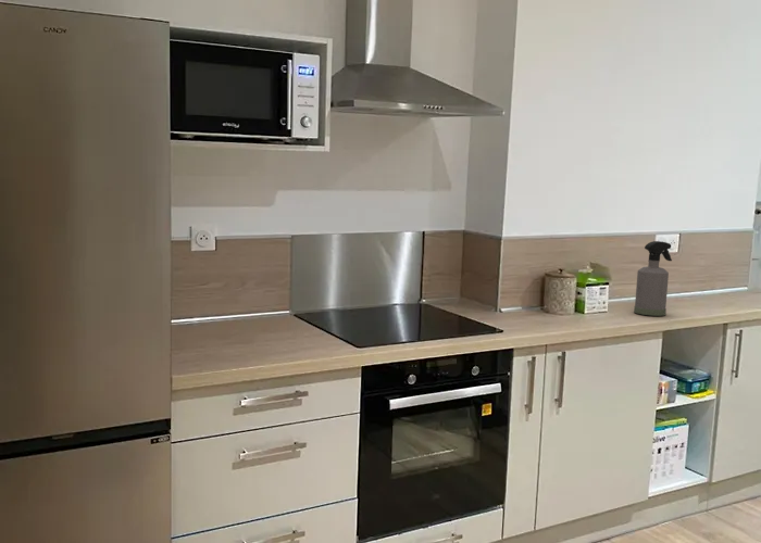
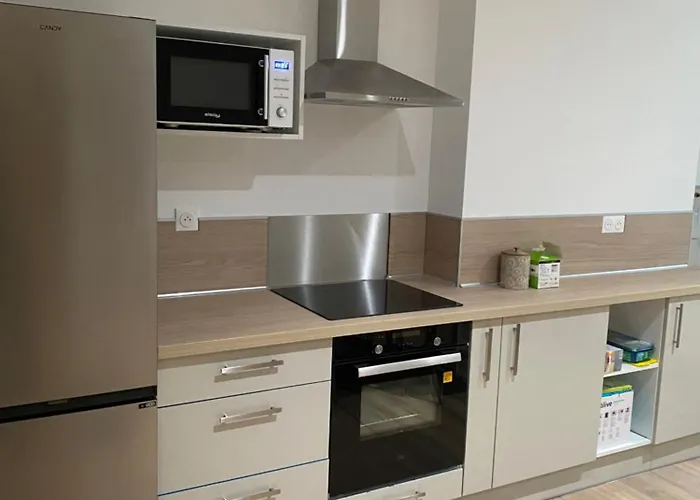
- spray bottle [633,240,673,317]
